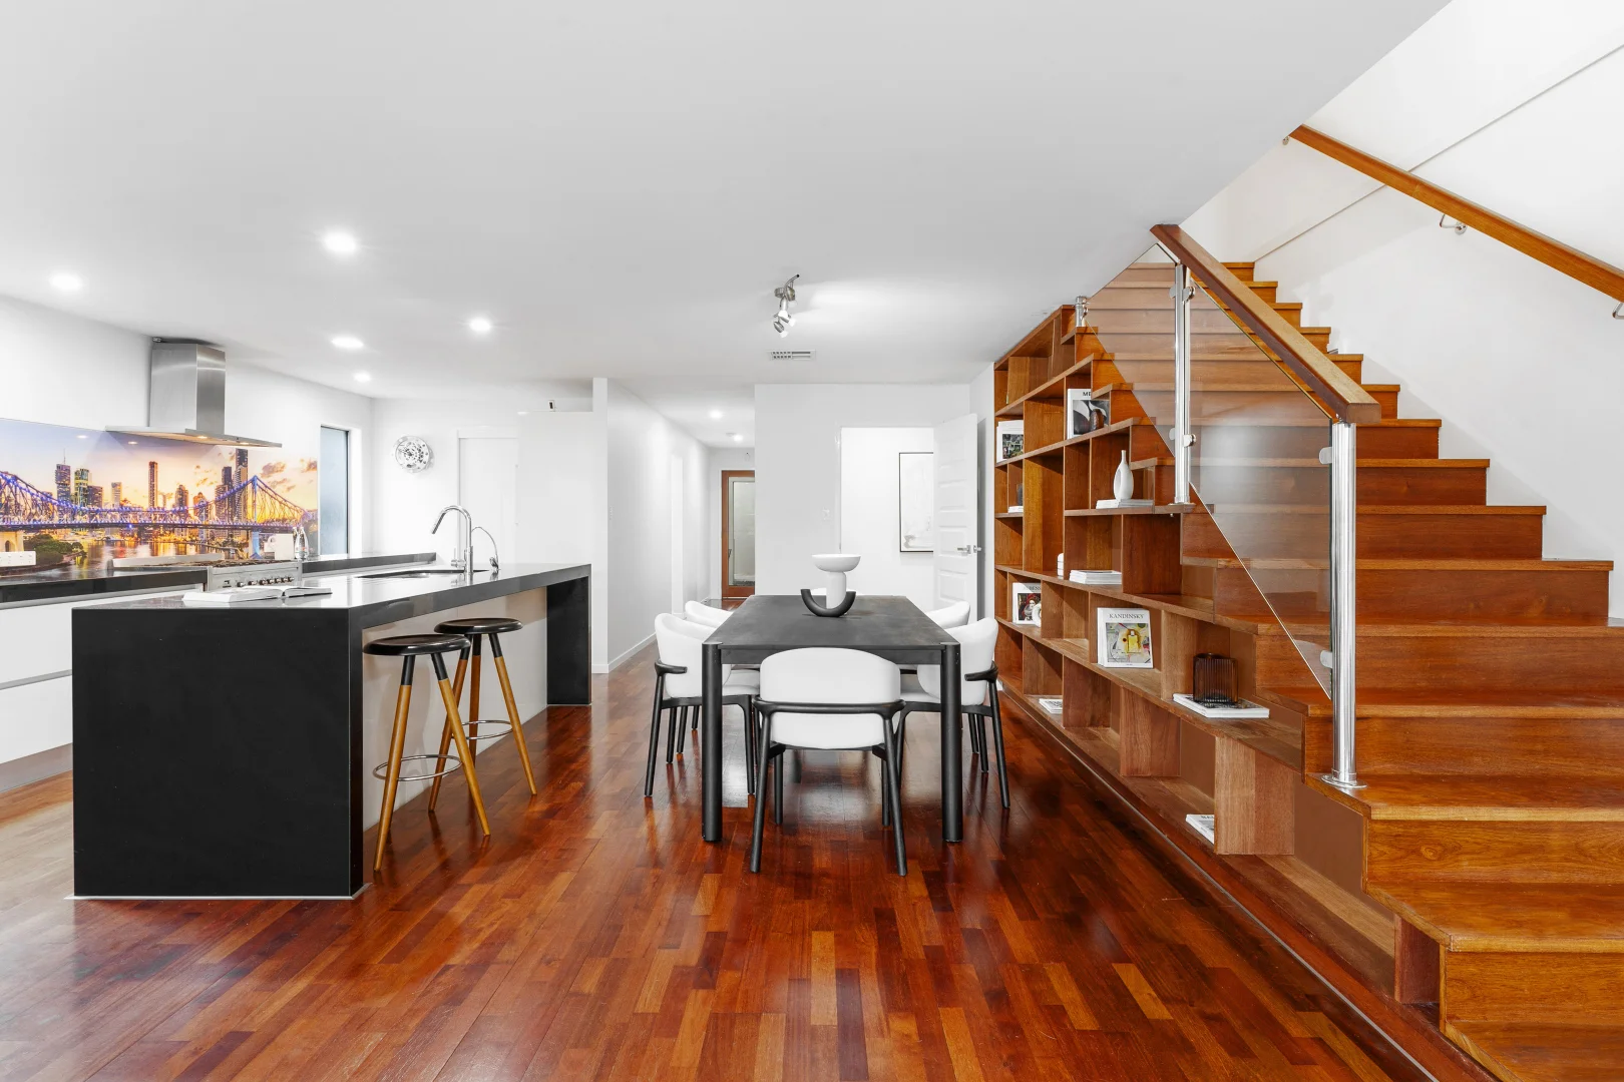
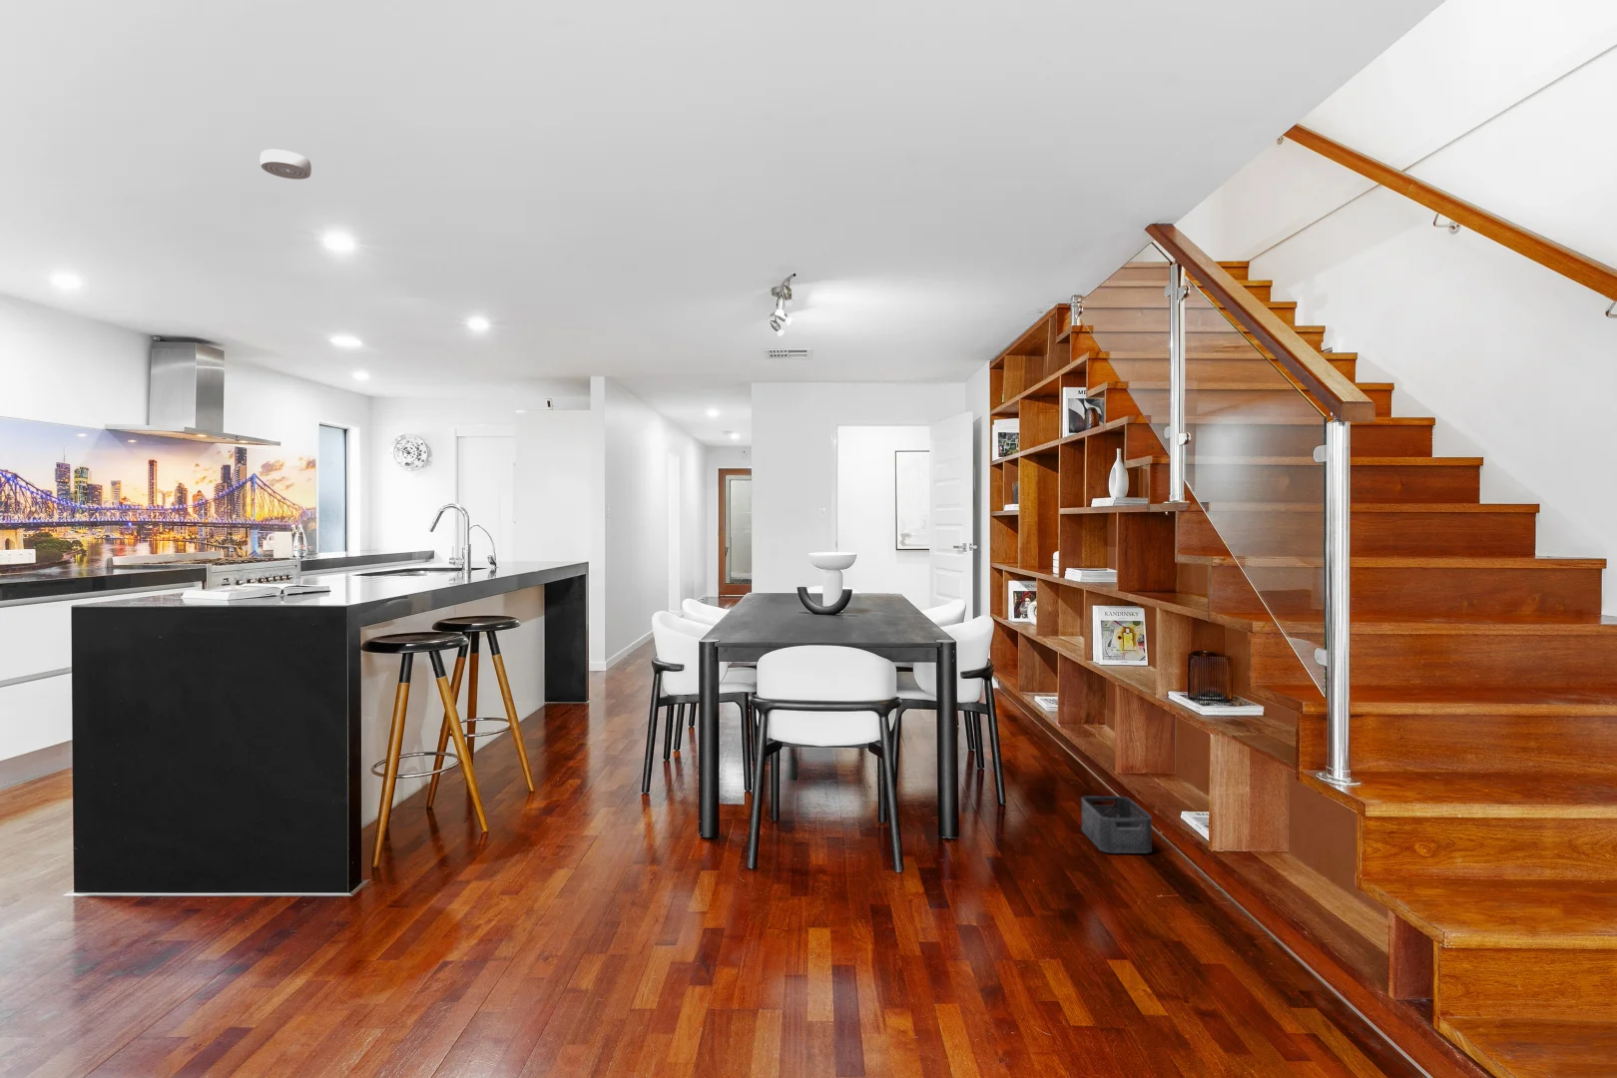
+ smoke detector [260,149,313,180]
+ storage bin [1080,795,1153,854]
